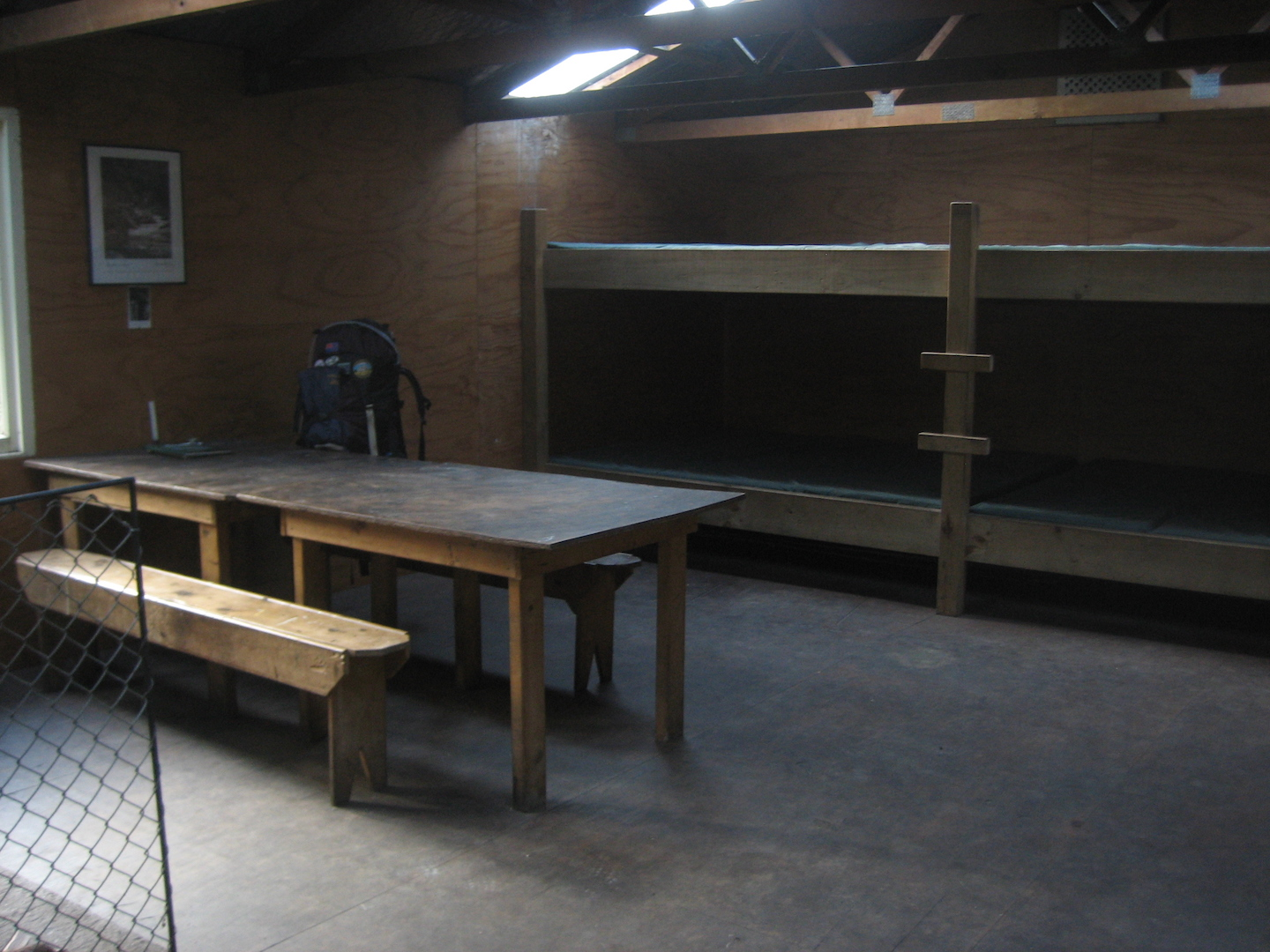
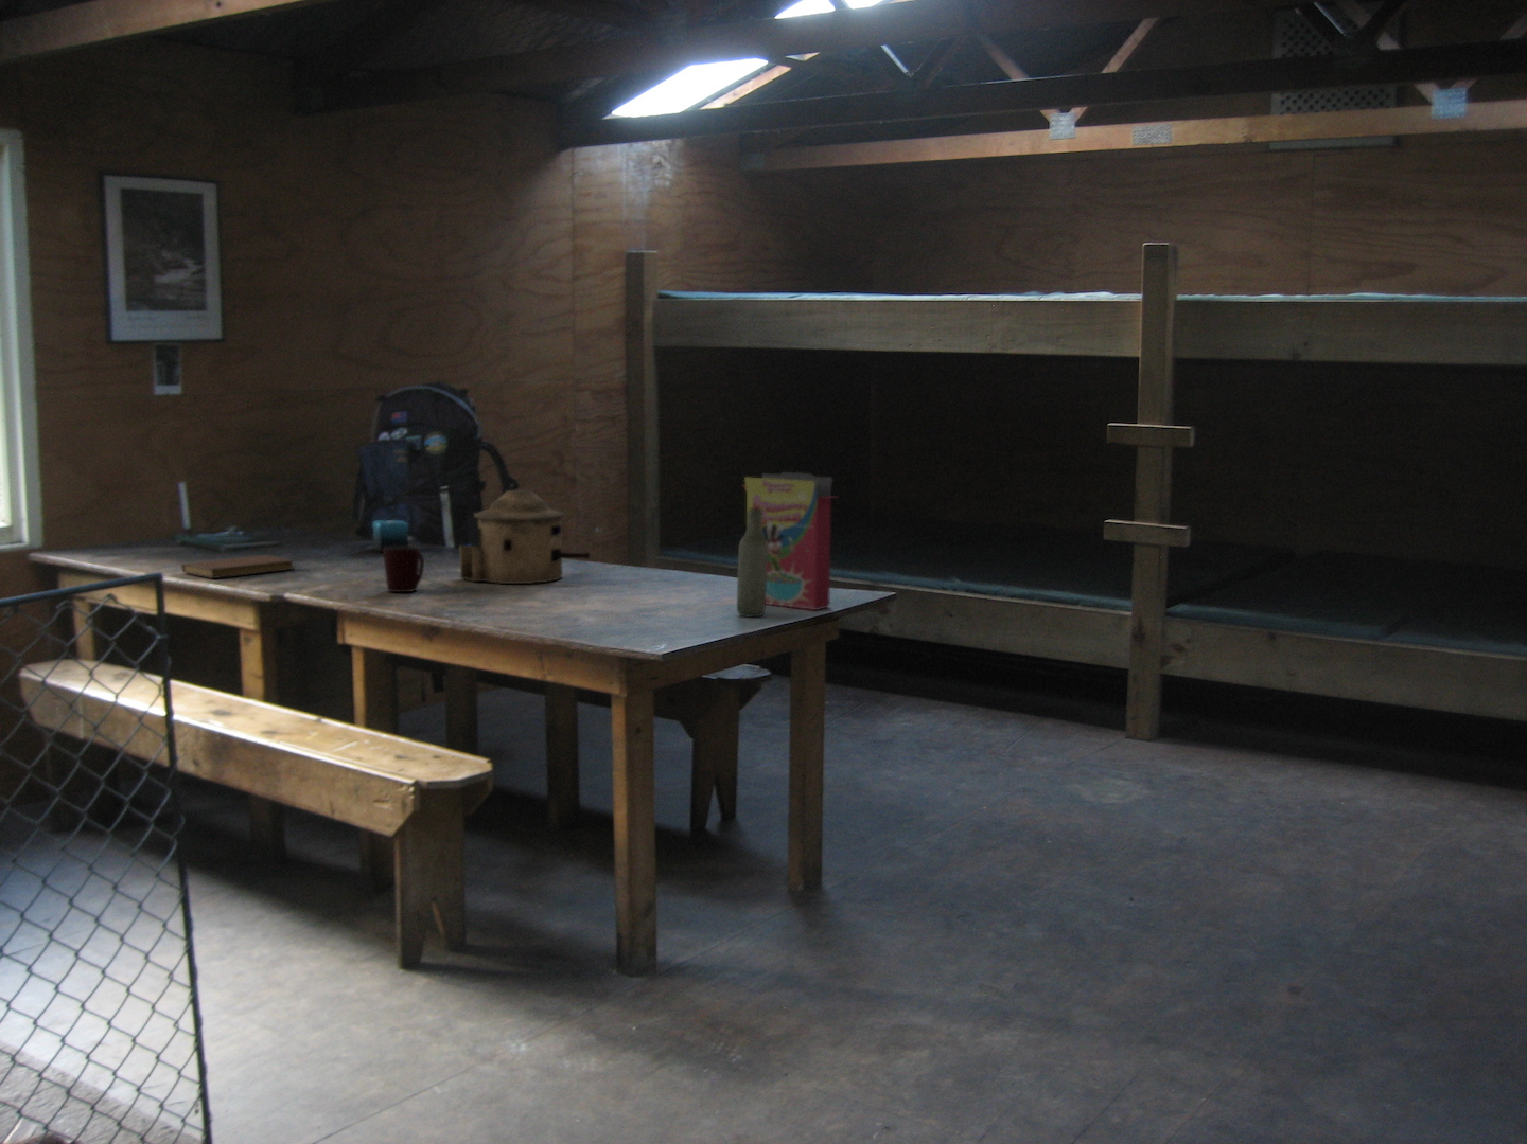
+ bottle [736,508,768,618]
+ notebook [180,554,296,579]
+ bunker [459,489,590,585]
+ cereal box [741,471,838,612]
+ mug [382,544,426,594]
+ candle [372,508,409,553]
